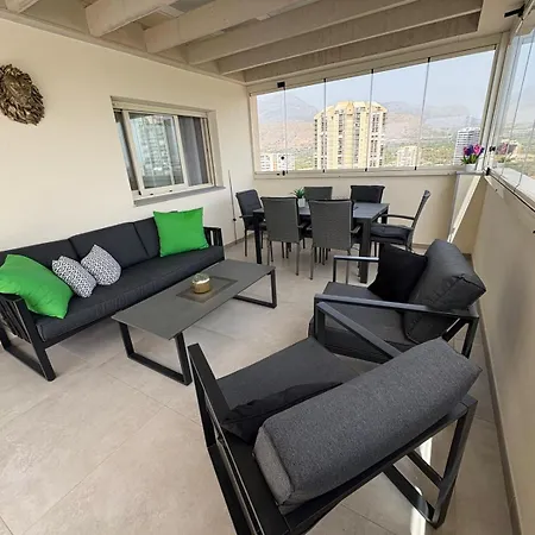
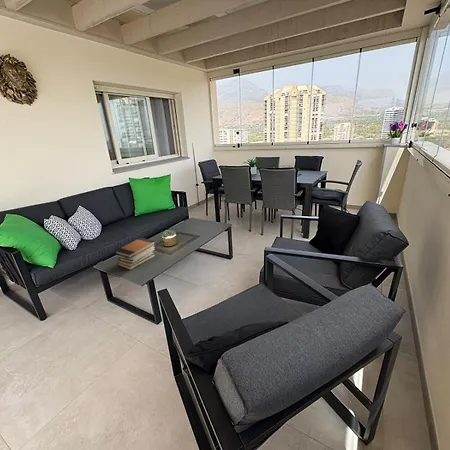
+ book stack [114,237,157,271]
